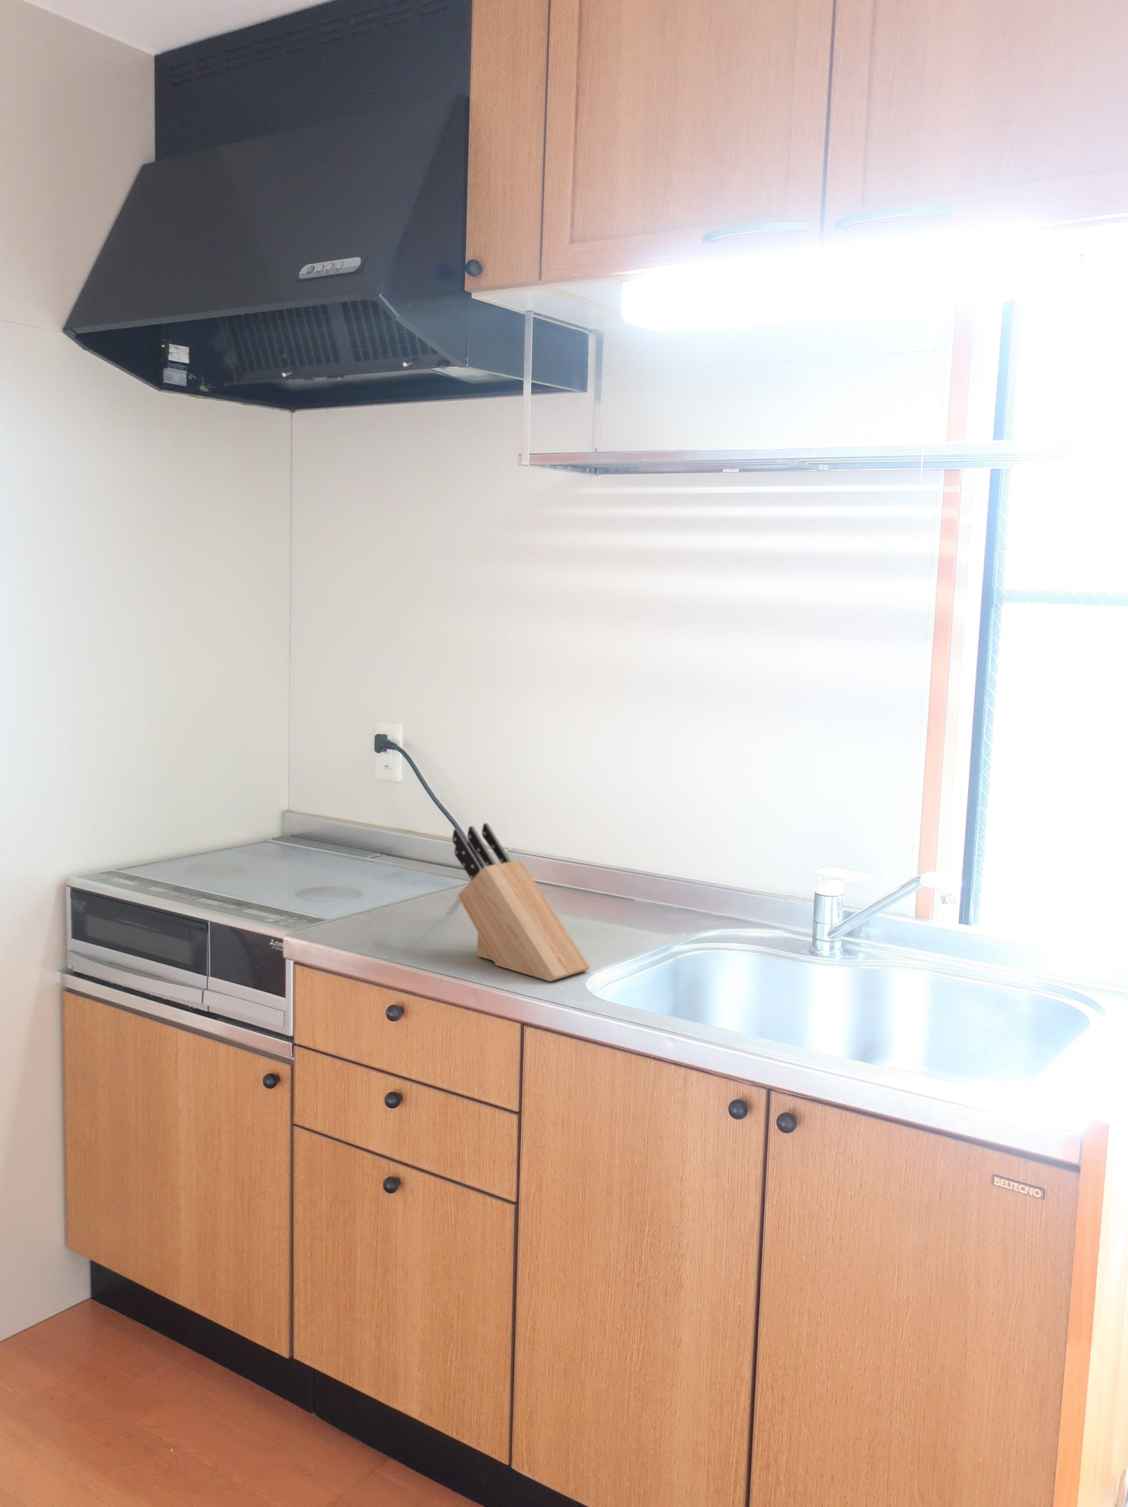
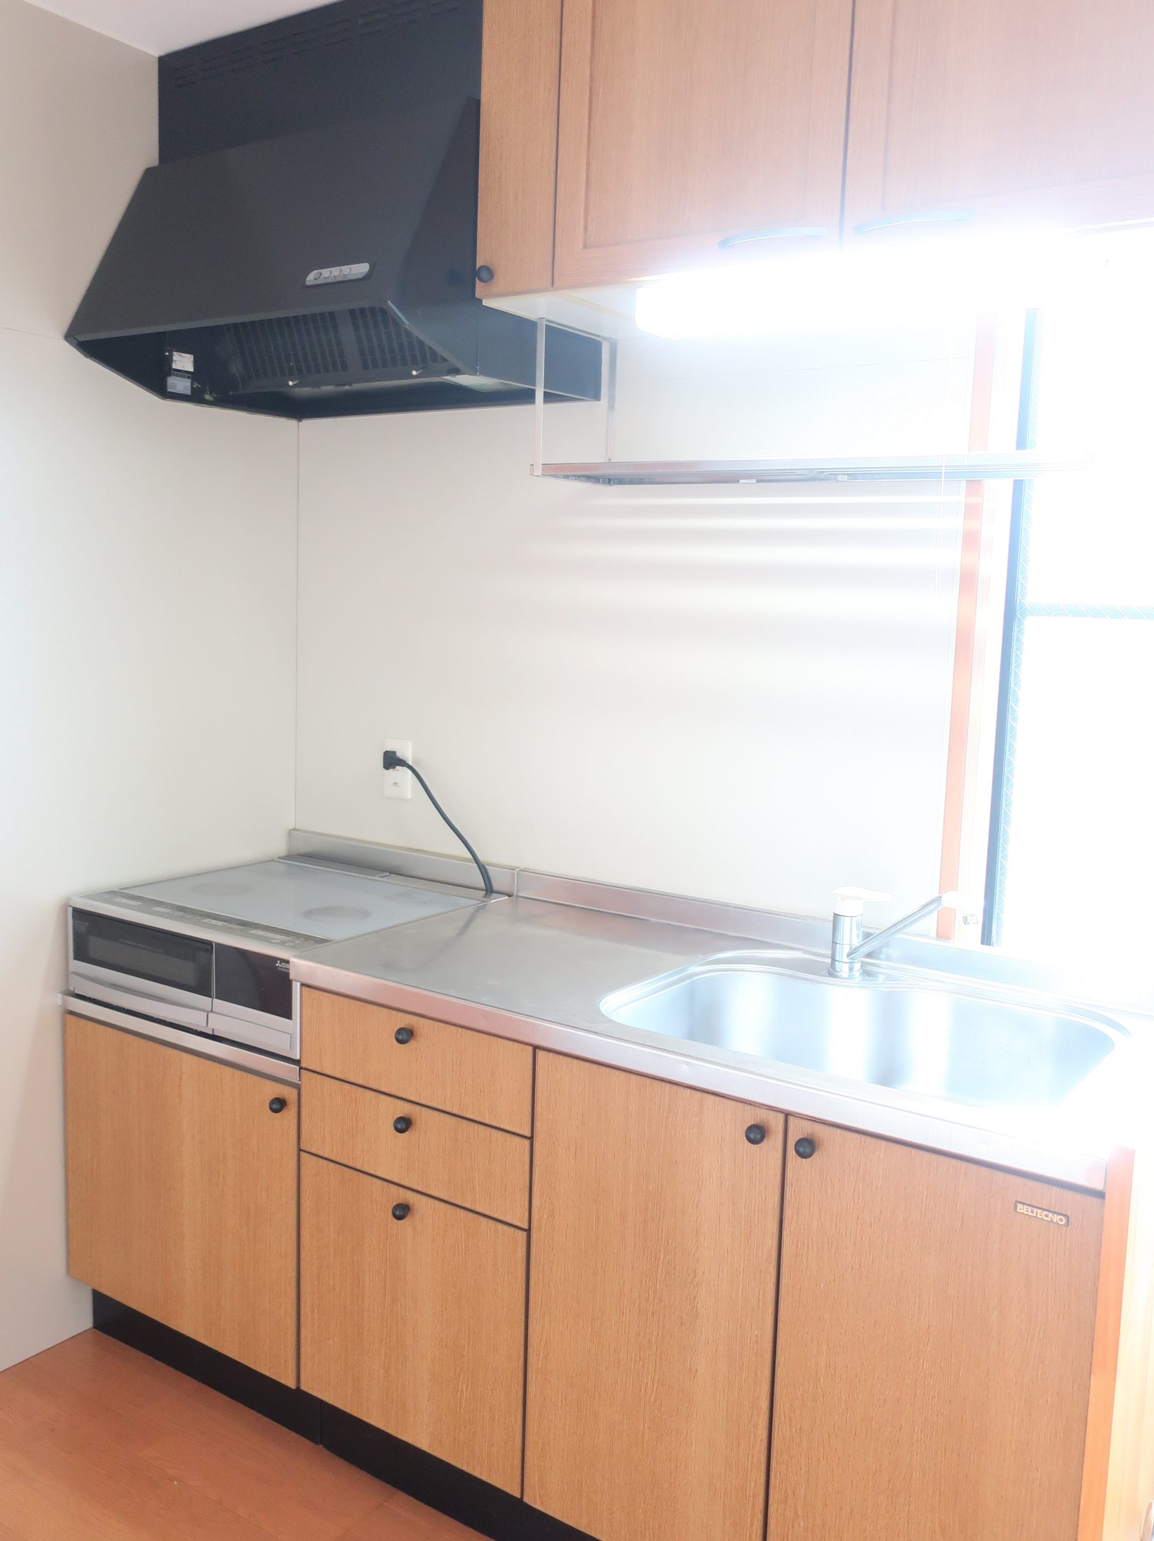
- knife block [451,823,590,982]
